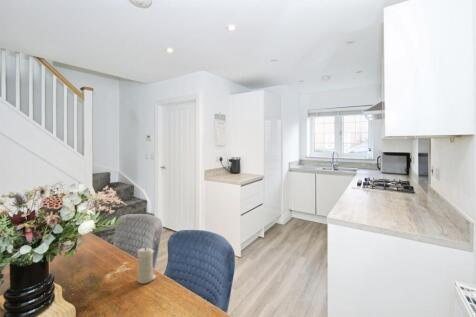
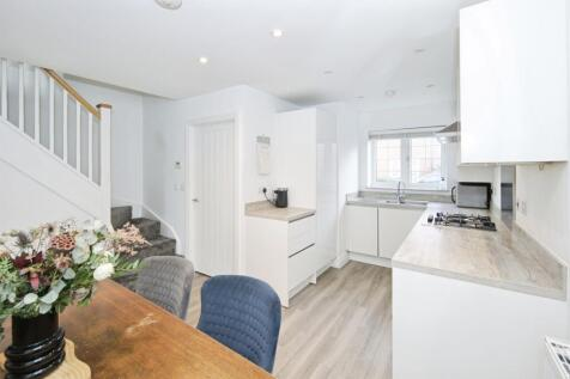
- candle [136,246,158,285]
